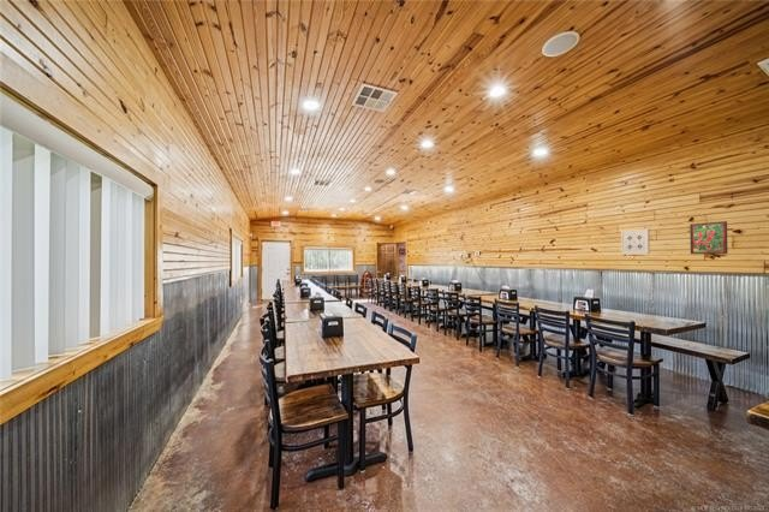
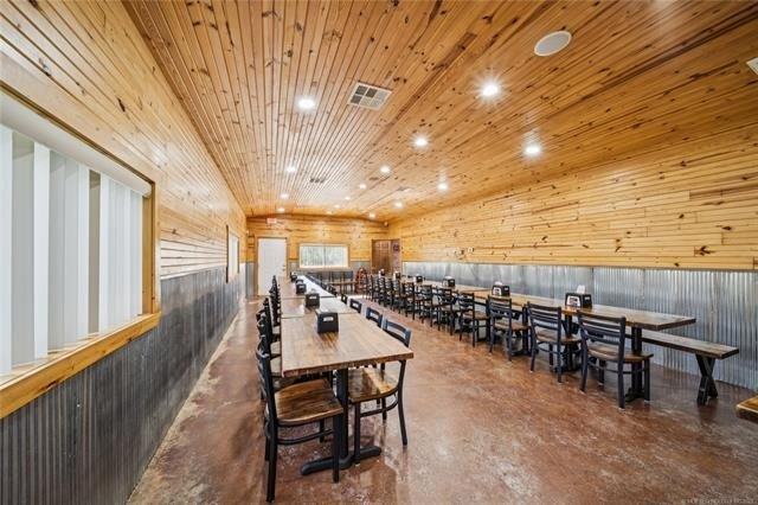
- wall art [620,227,651,256]
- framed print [688,220,728,255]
